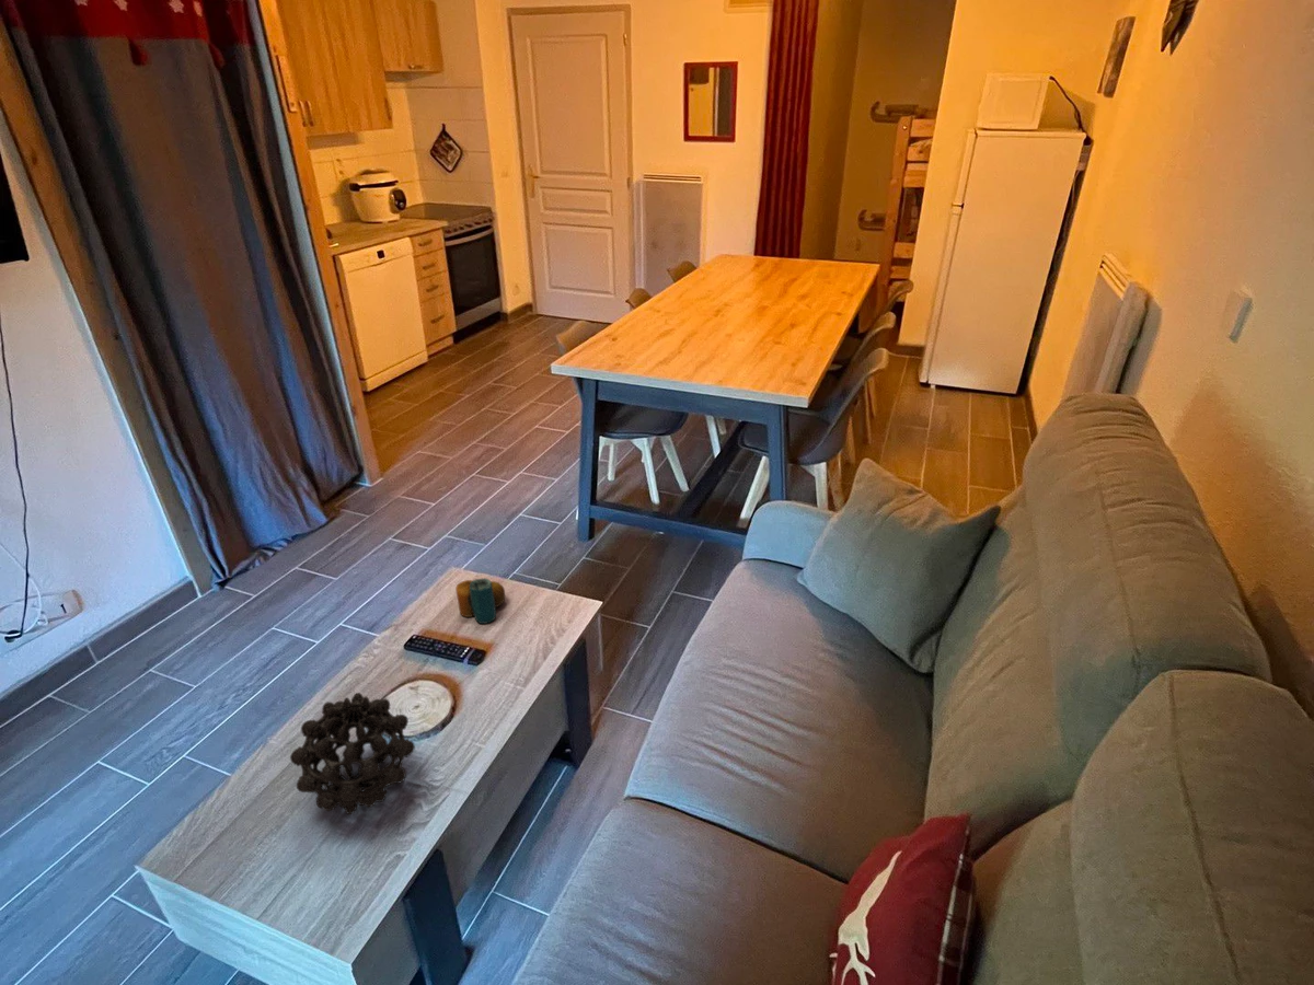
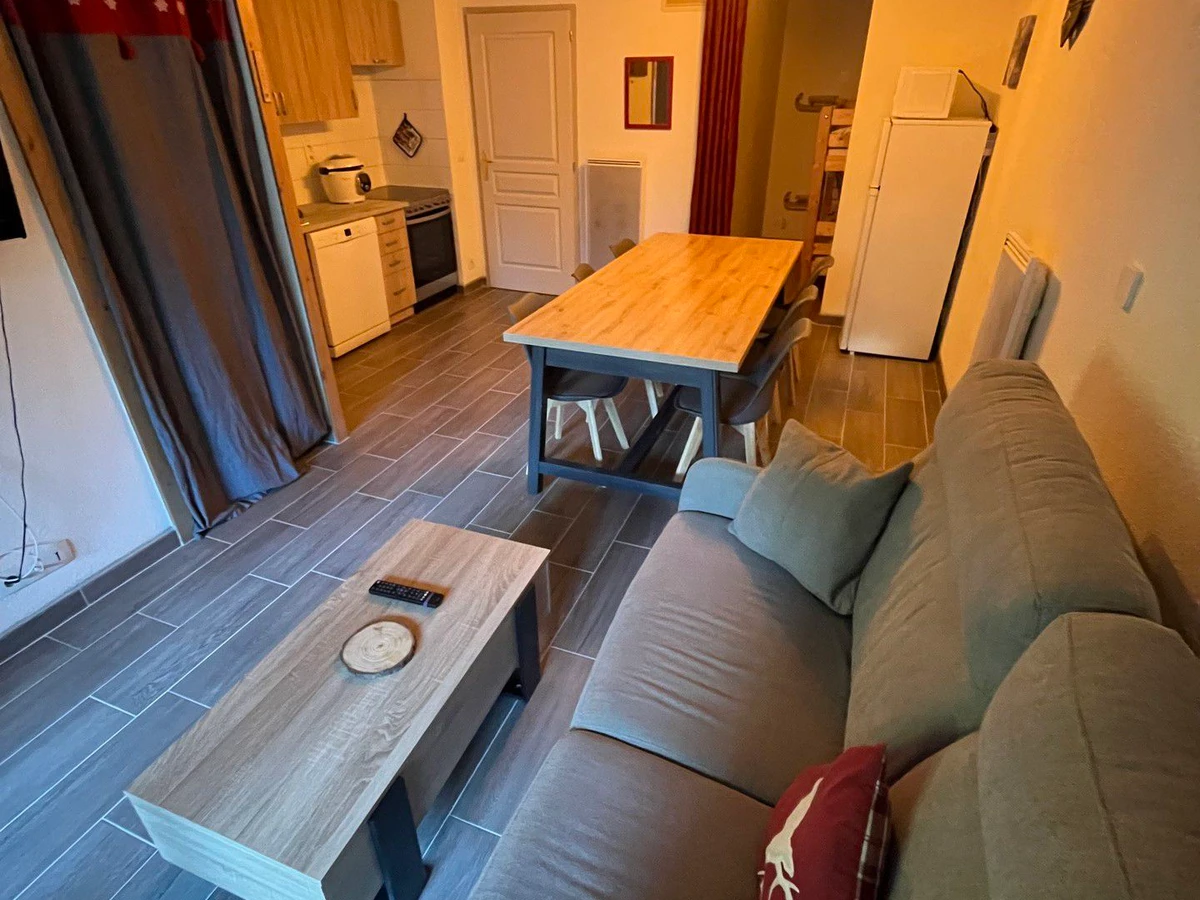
- candle [454,577,506,625]
- decorative ball [289,692,416,815]
